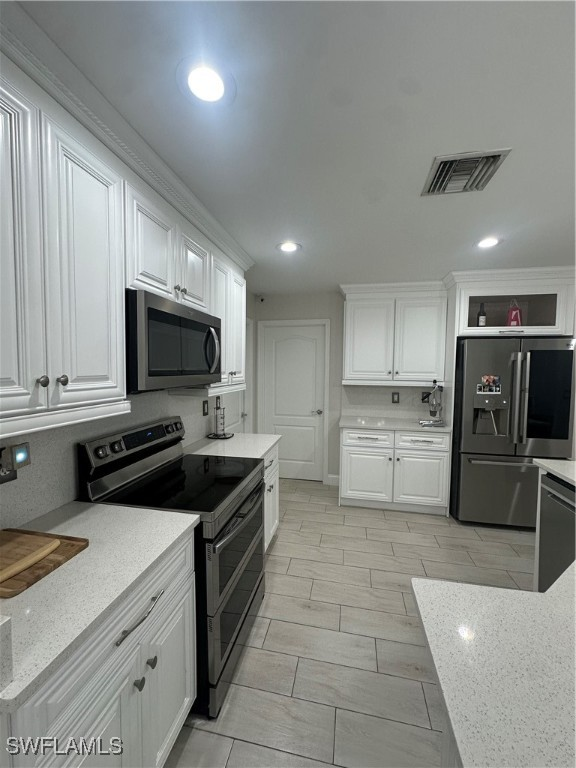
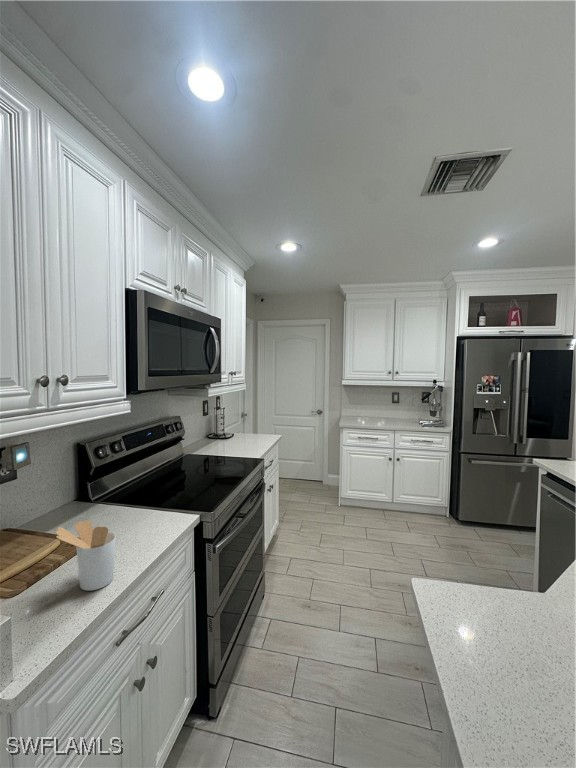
+ utensil holder [55,519,117,592]
